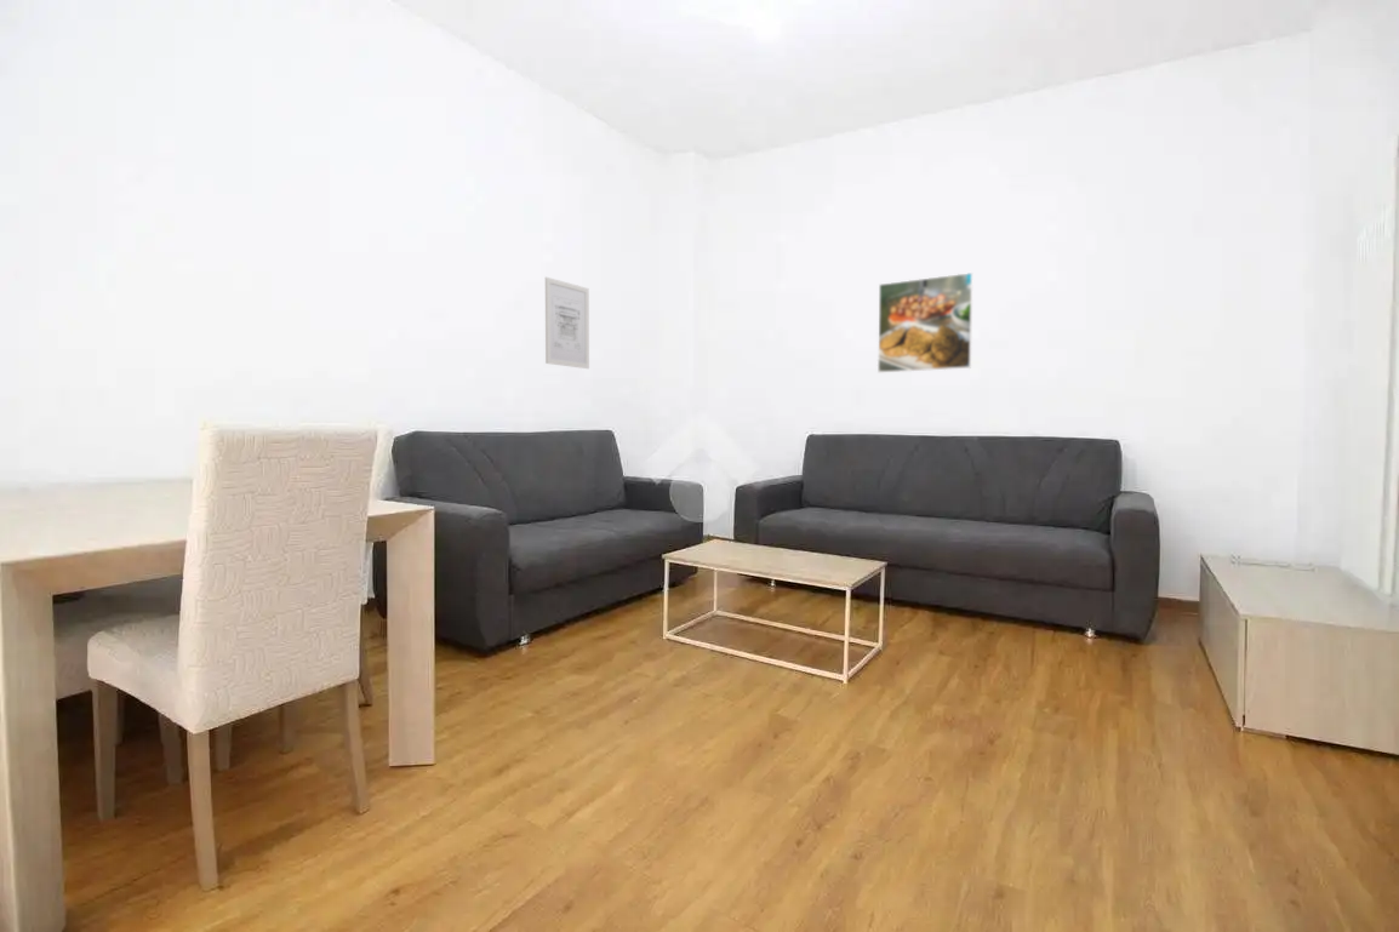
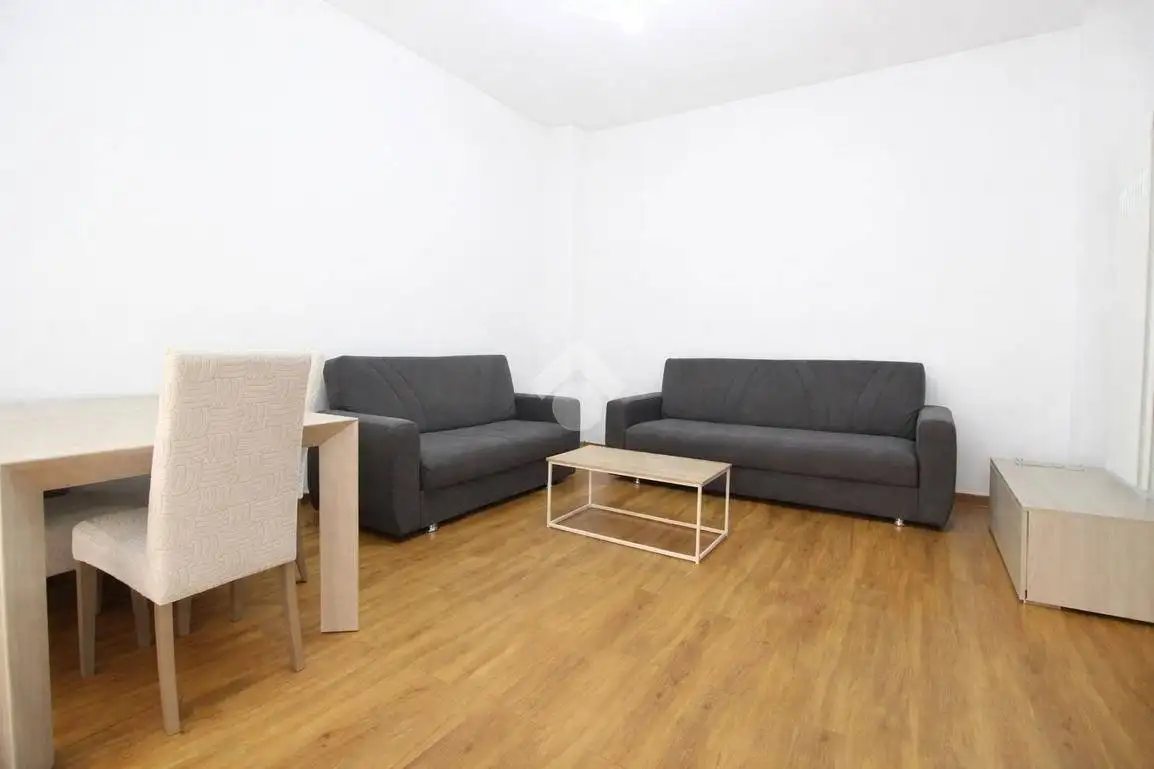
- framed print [876,271,975,373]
- wall art [544,276,590,370]
